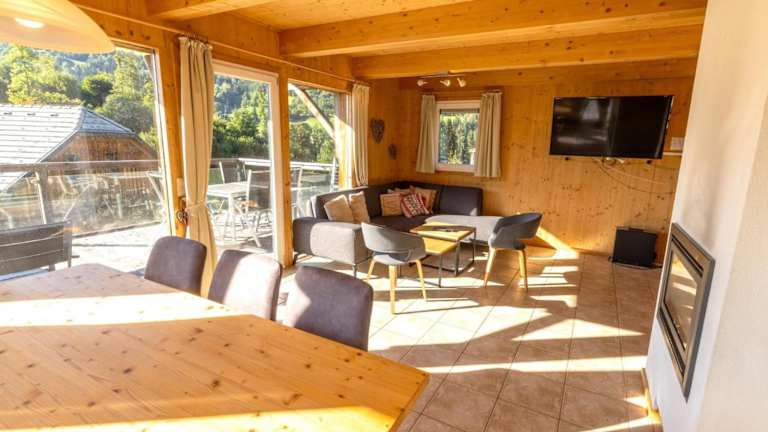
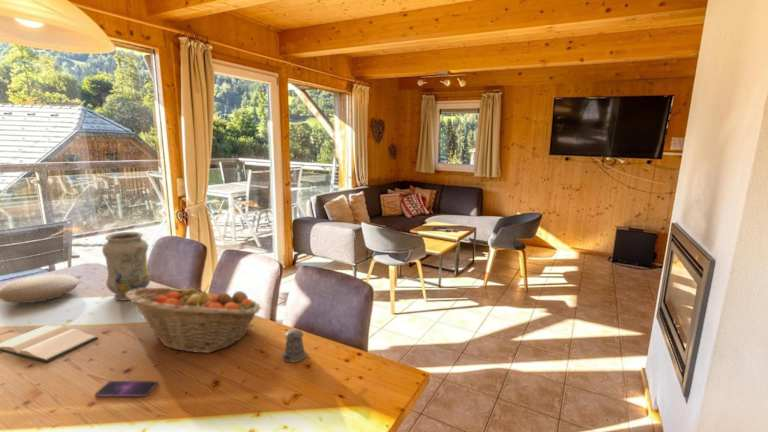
+ hardback book [0,324,99,363]
+ smartphone [94,380,159,398]
+ fruit basket [126,284,262,354]
+ plate [0,273,79,304]
+ pepper shaker [281,324,308,364]
+ vase [101,231,151,301]
